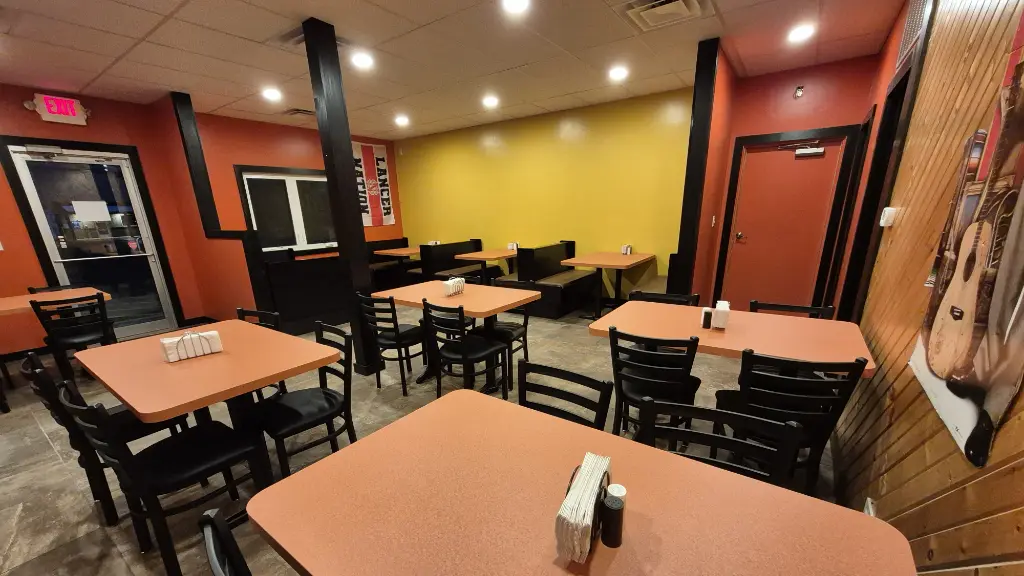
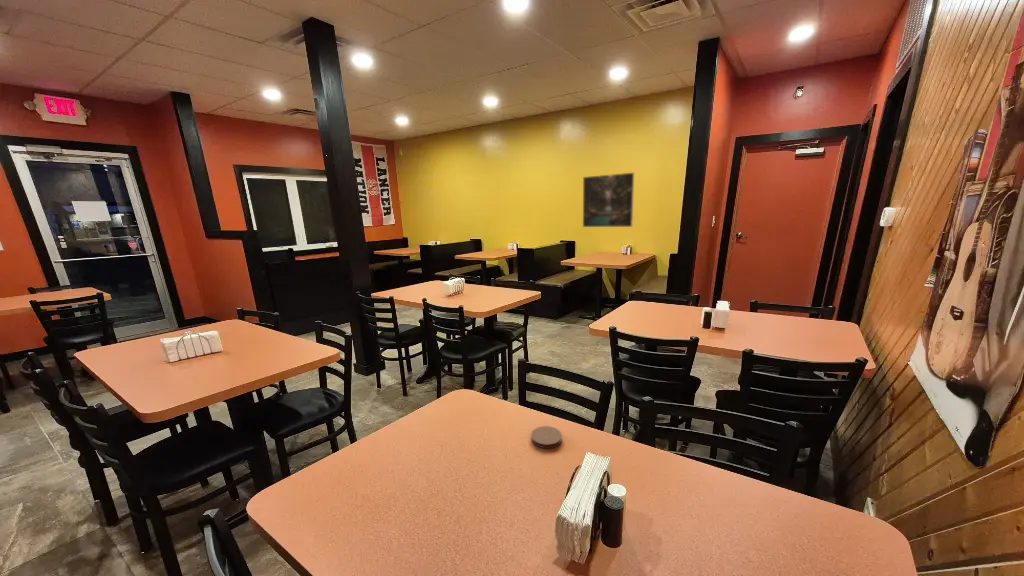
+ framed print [582,172,635,228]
+ coaster [530,425,563,449]
